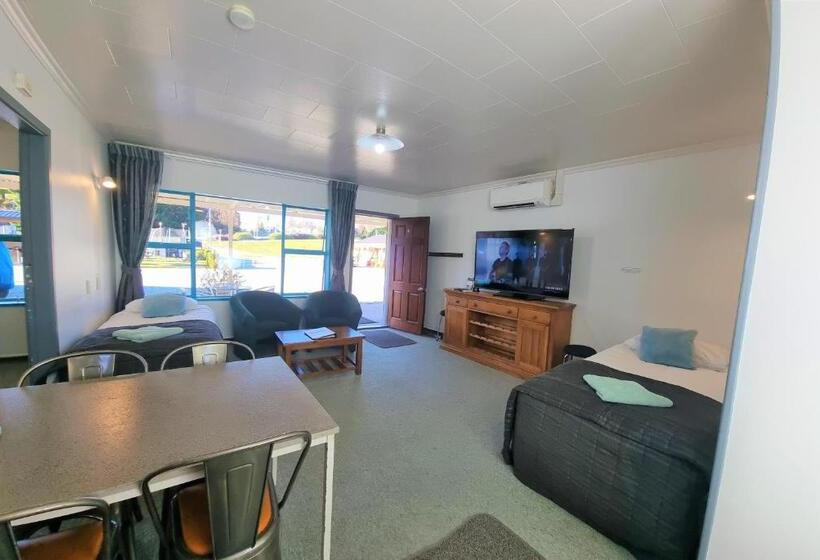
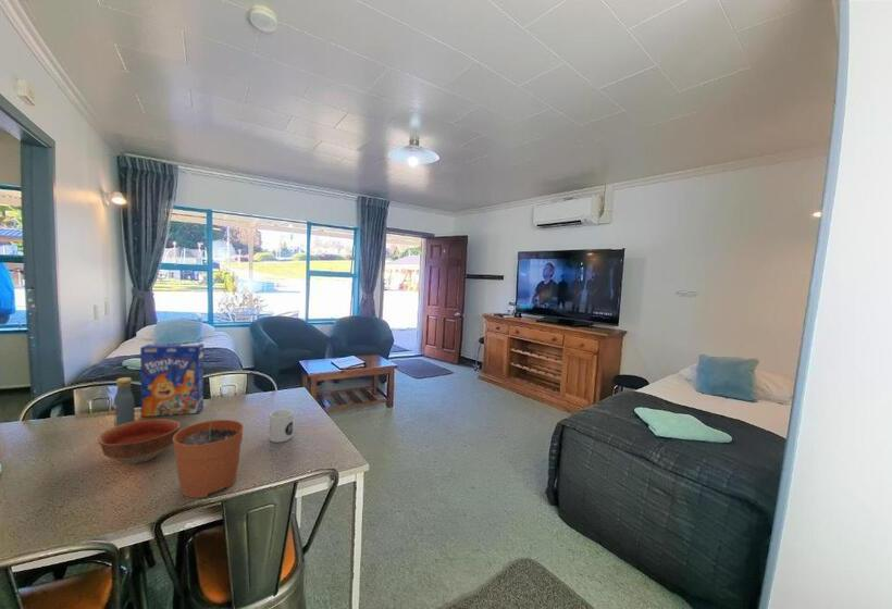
+ plant pot [173,407,245,499]
+ mug [269,408,294,444]
+ cereal box [139,343,205,418]
+ bowl [97,418,182,464]
+ vodka [113,376,136,427]
